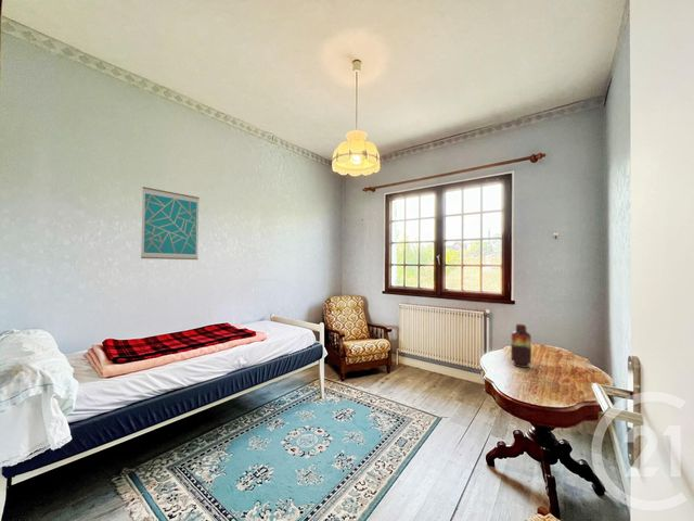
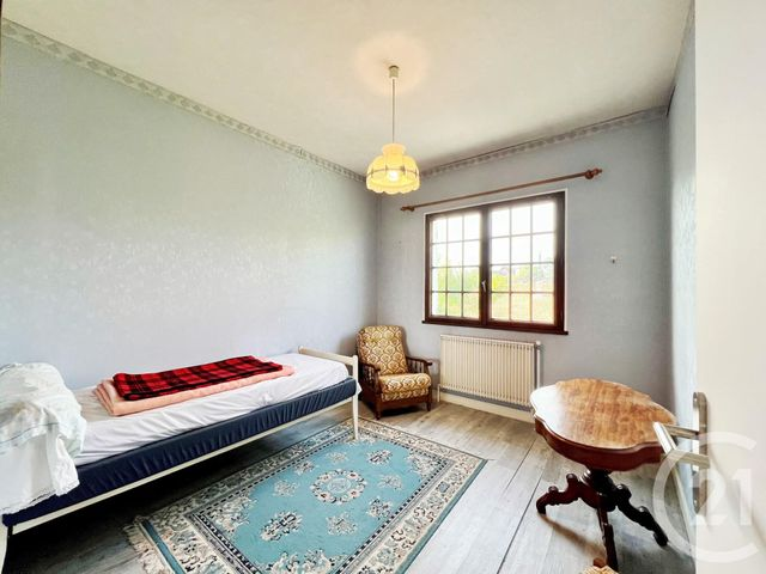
- vase [510,323,532,369]
- wall art [140,186,201,260]
